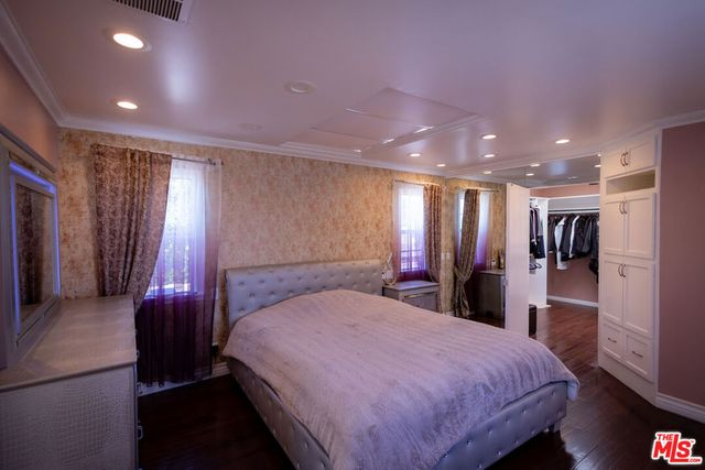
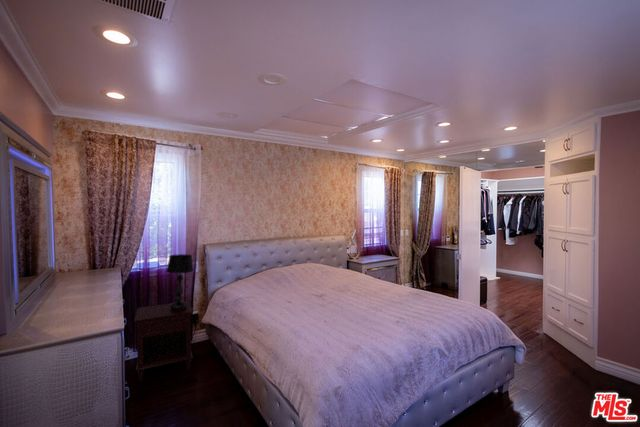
+ table lamp [165,253,195,310]
+ nightstand [133,300,194,383]
